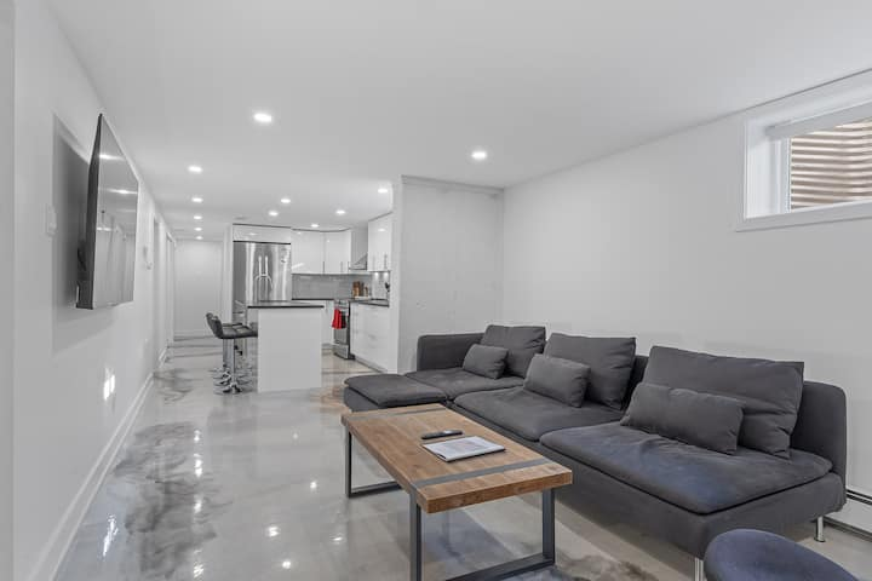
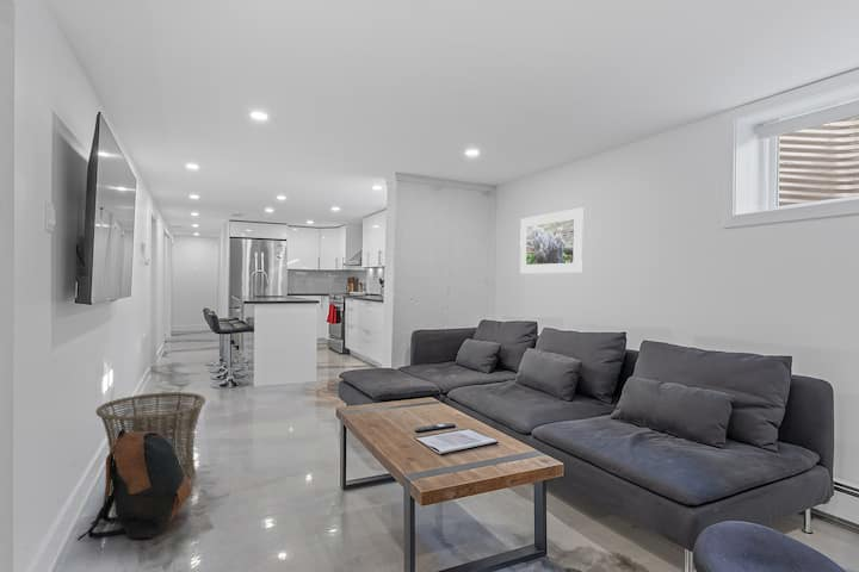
+ basket [95,391,206,496]
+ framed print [519,207,583,274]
+ backpack [76,429,194,542]
